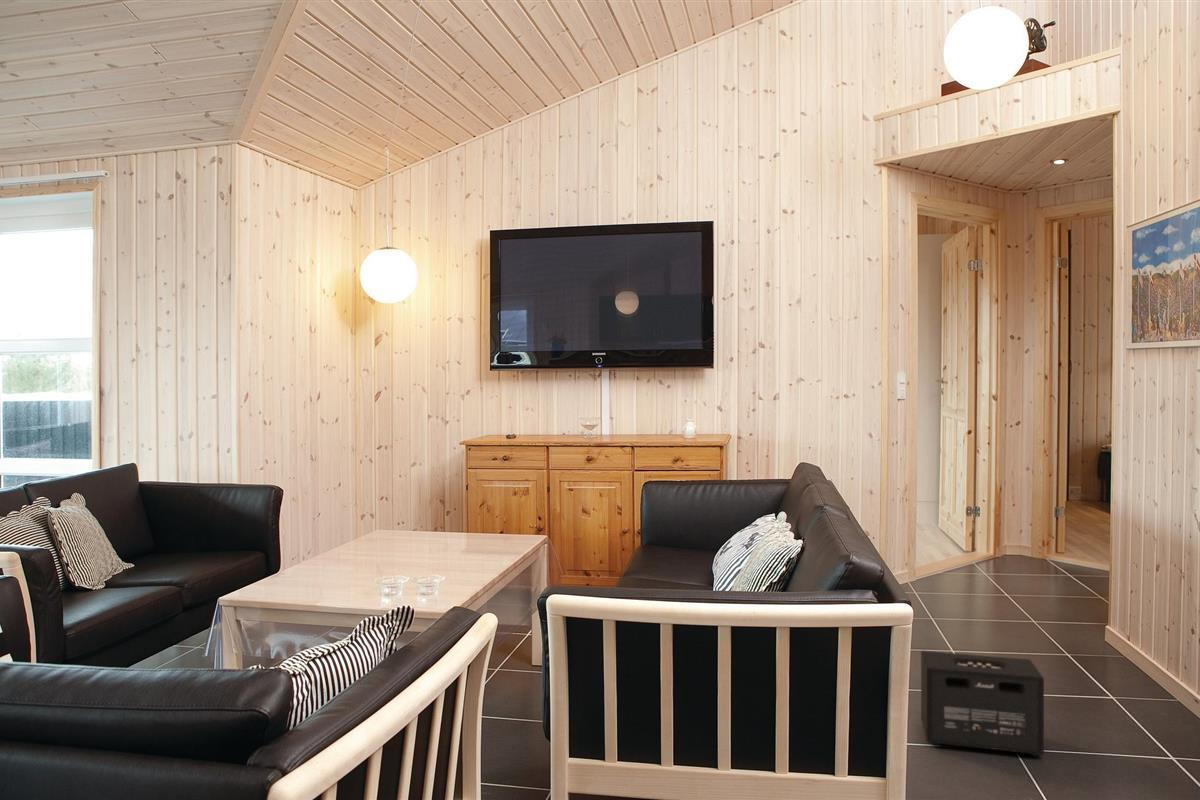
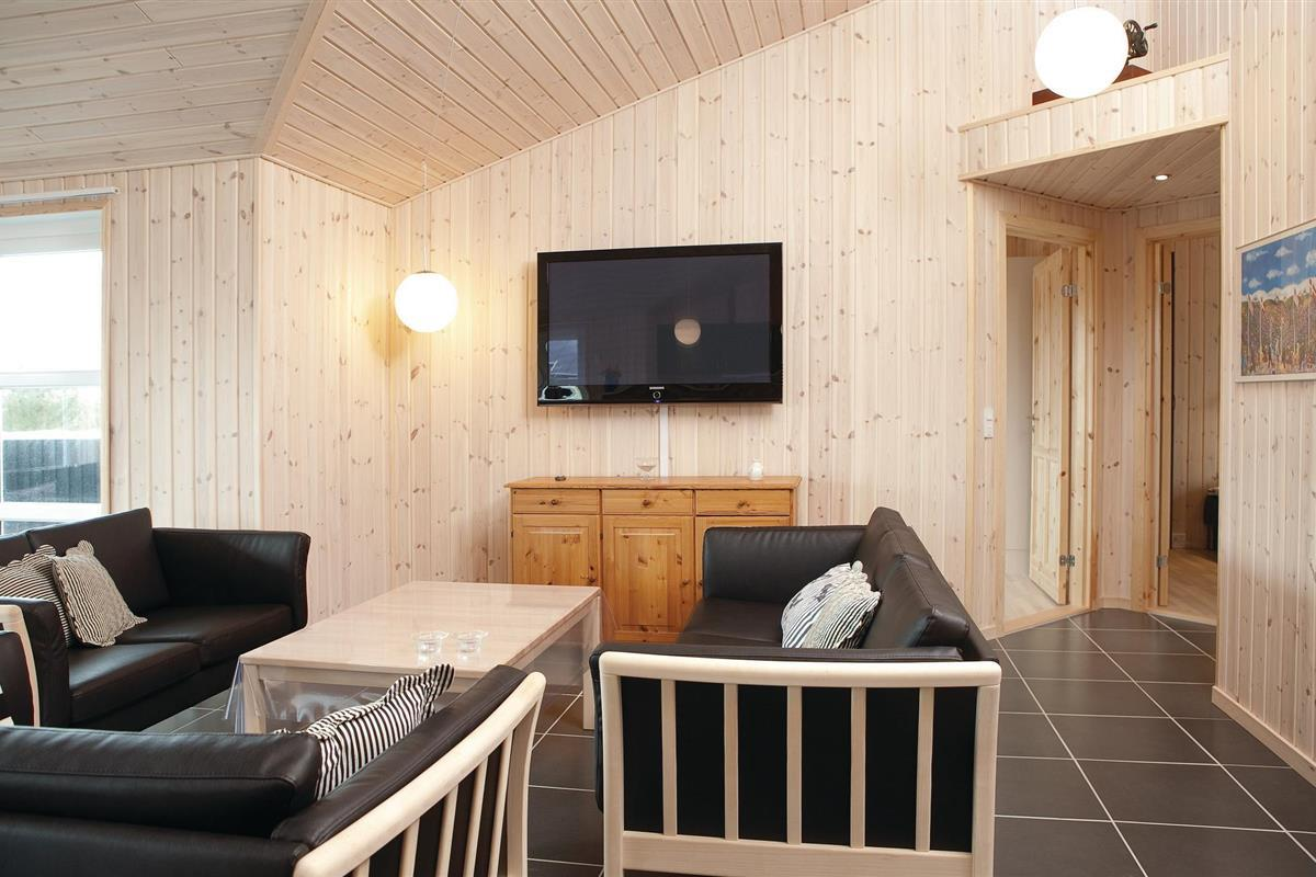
- speaker [920,650,1045,757]
